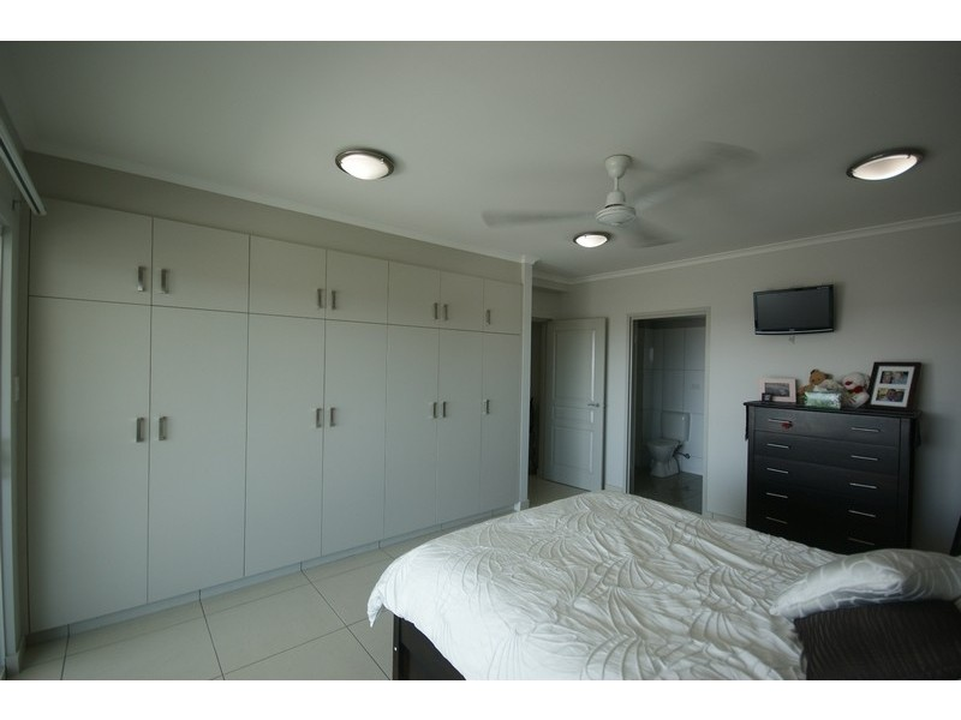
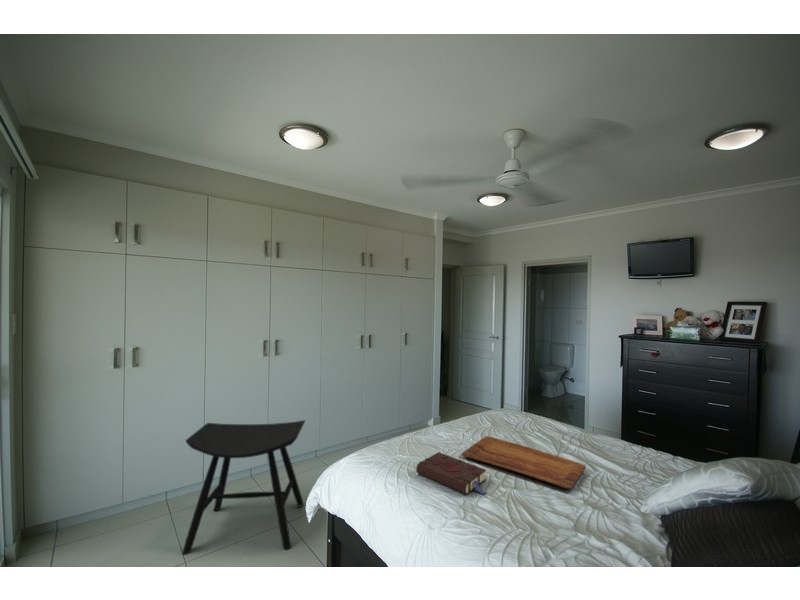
+ tray [461,435,587,490]
+ book [416,451,487,496]
+ stool [181,419,306,556]
